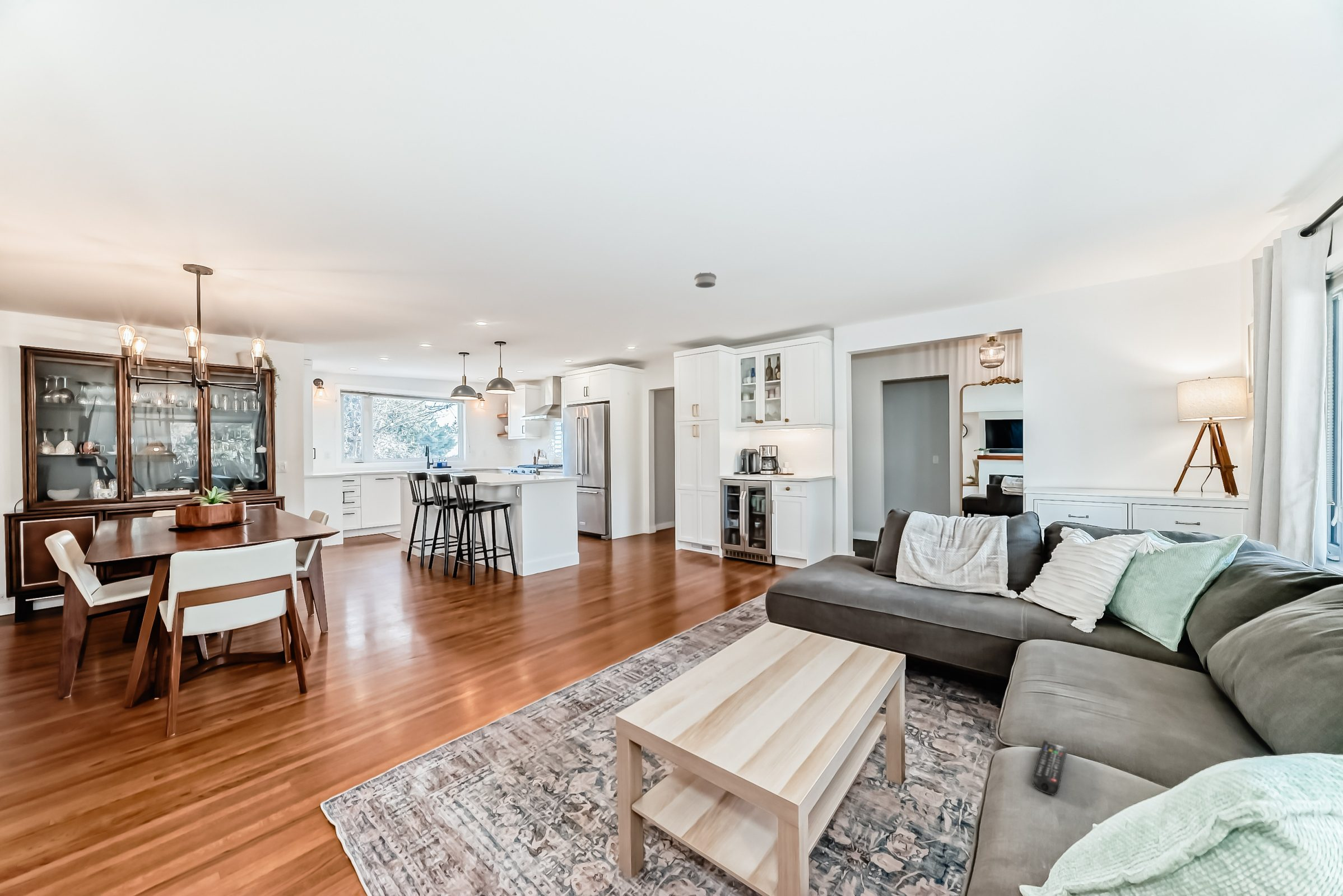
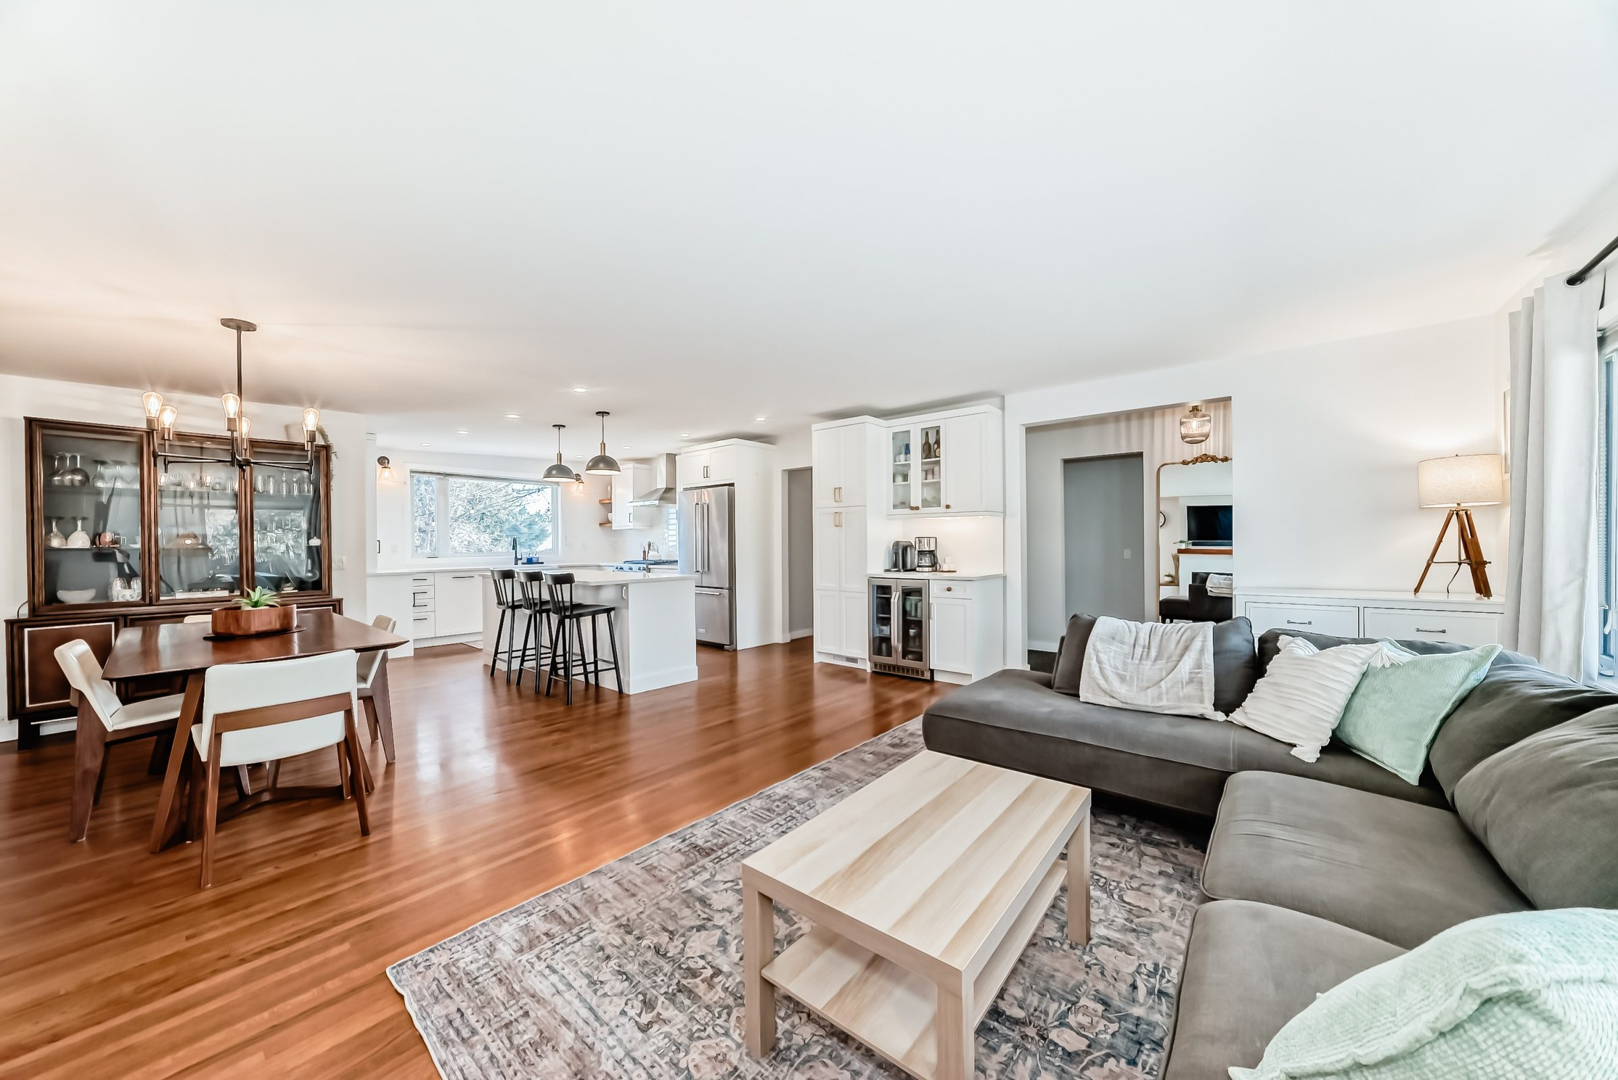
- smoke detector [694,272,717,288]
- remote control [1031,740,1068,796]
